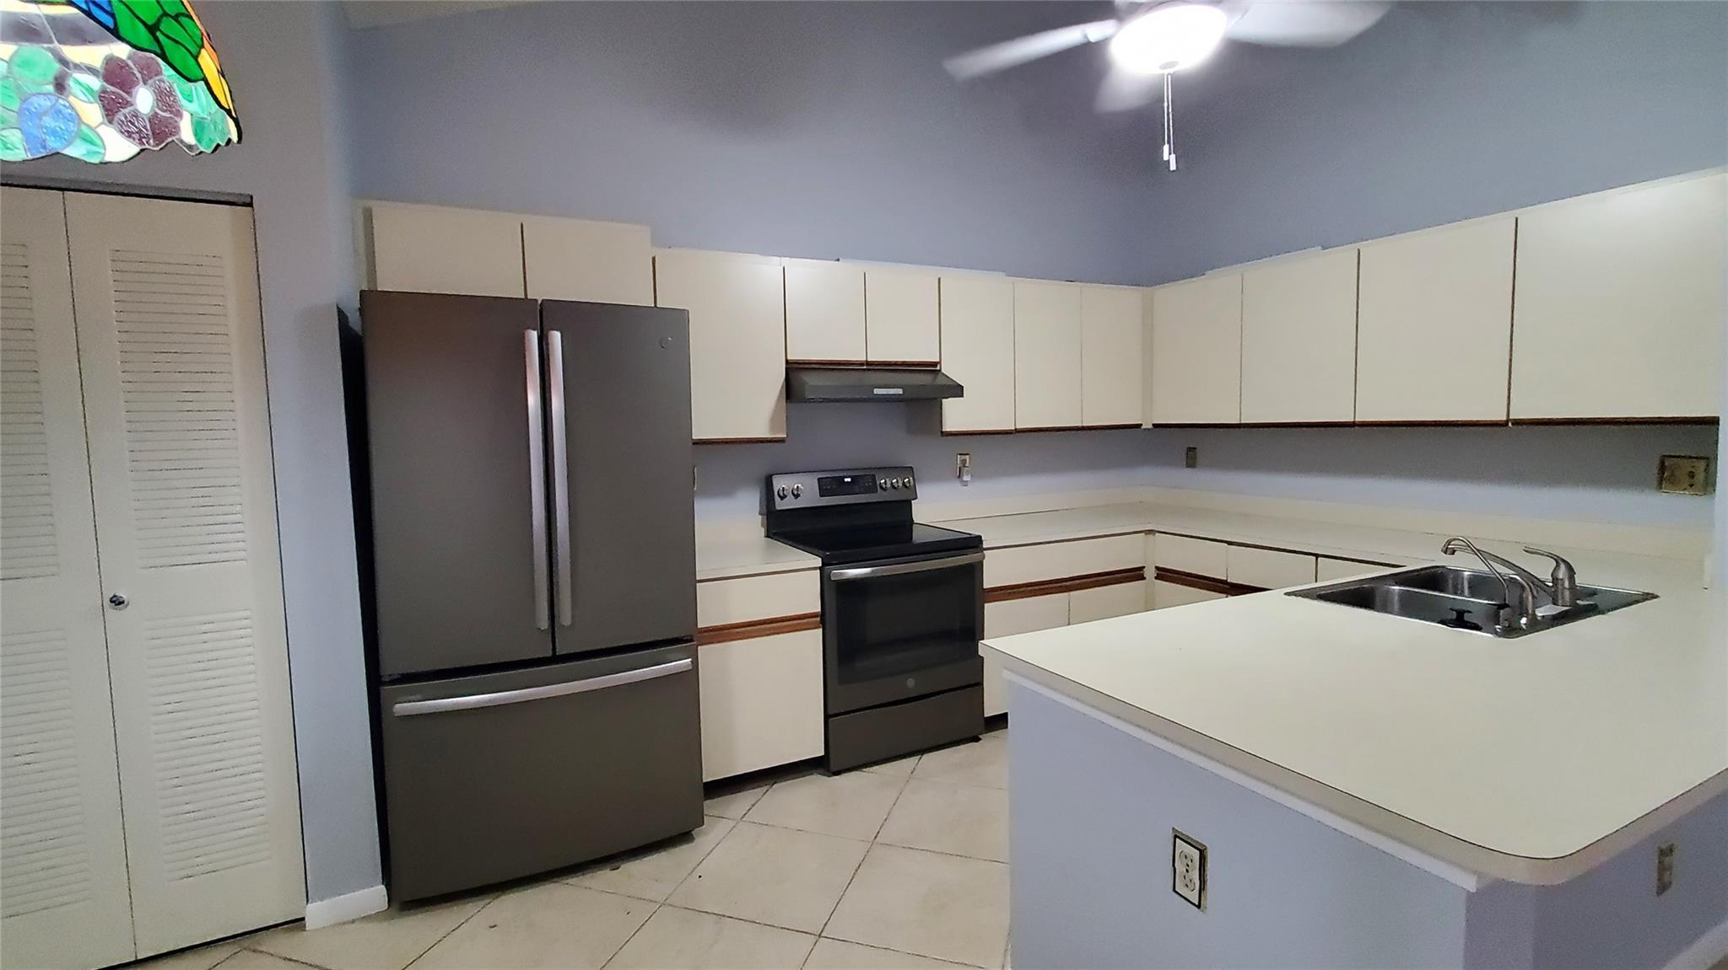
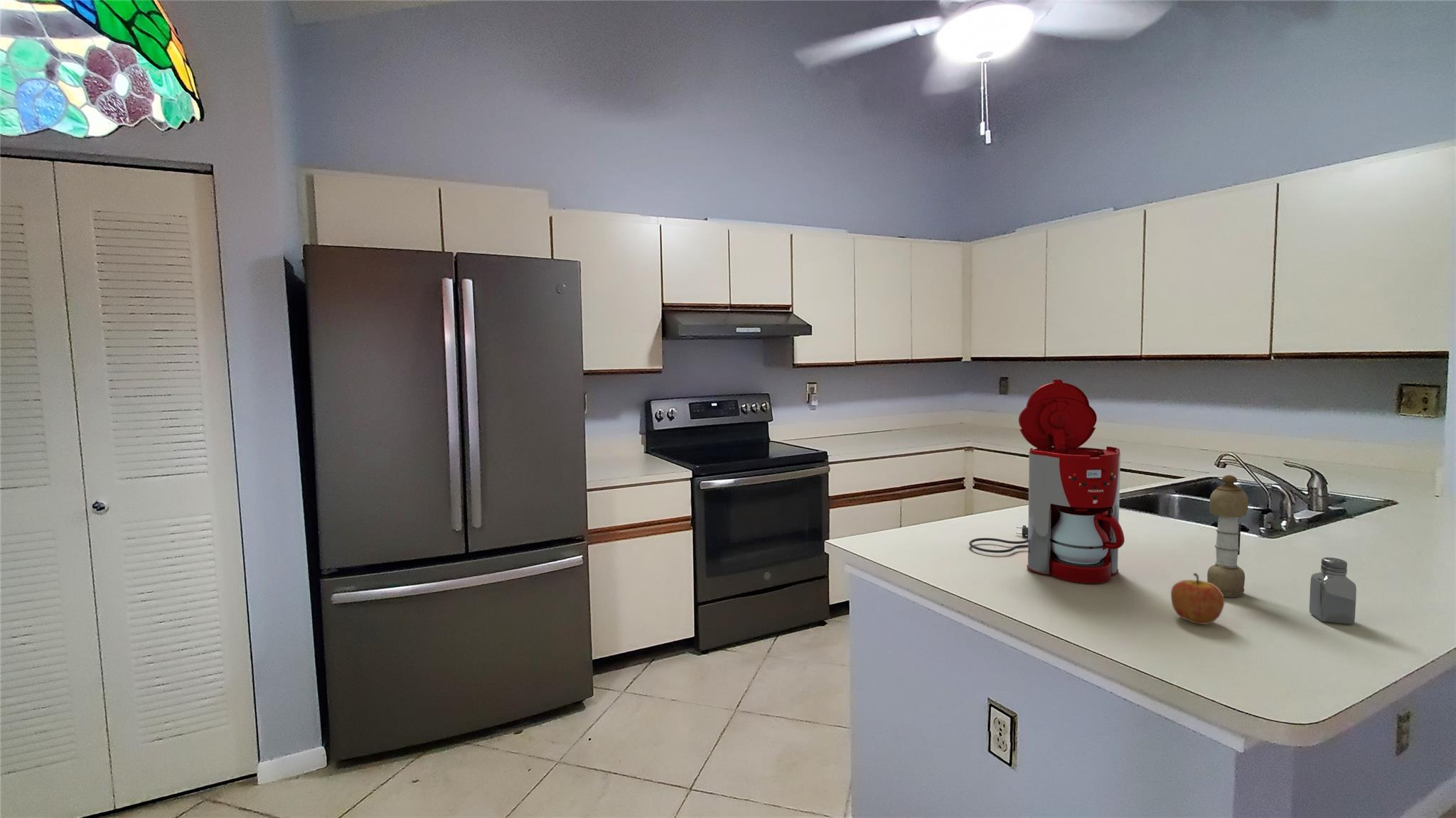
+ saltshaker [1309,556,1357,625]
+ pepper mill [1206,475,1249,598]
+ apple [1170,572,1225,625]
+ coffee maker [968,379,1125,584]
